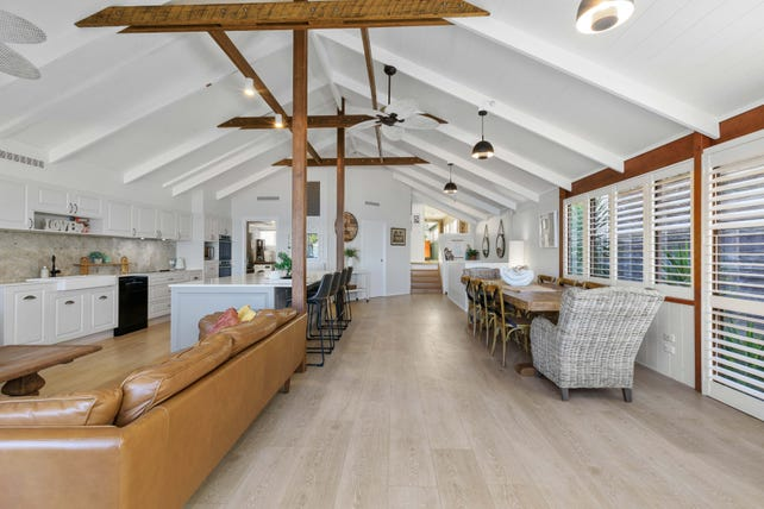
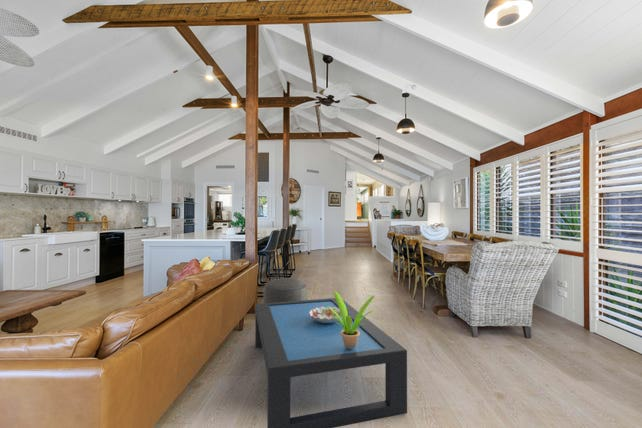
+ potted plant [328,290,376,349]
+ decorative bowl [309,307,342,323]
+ pouf [263,277,308,303]
+ coffee table [254,297,408,428]
